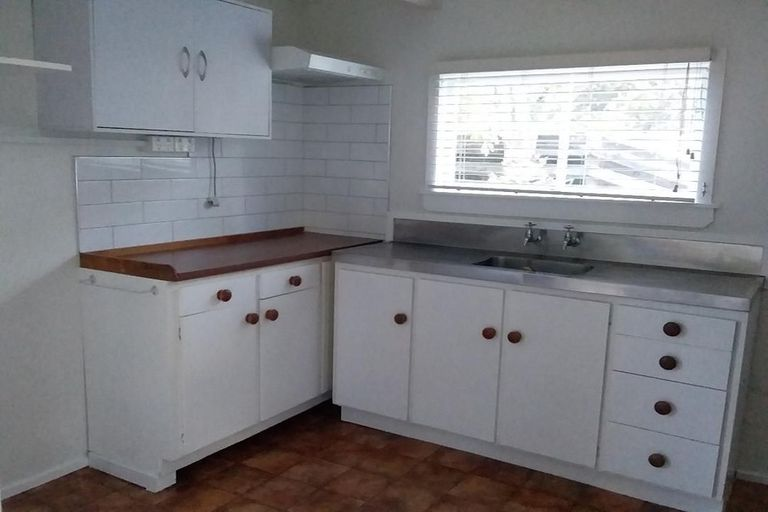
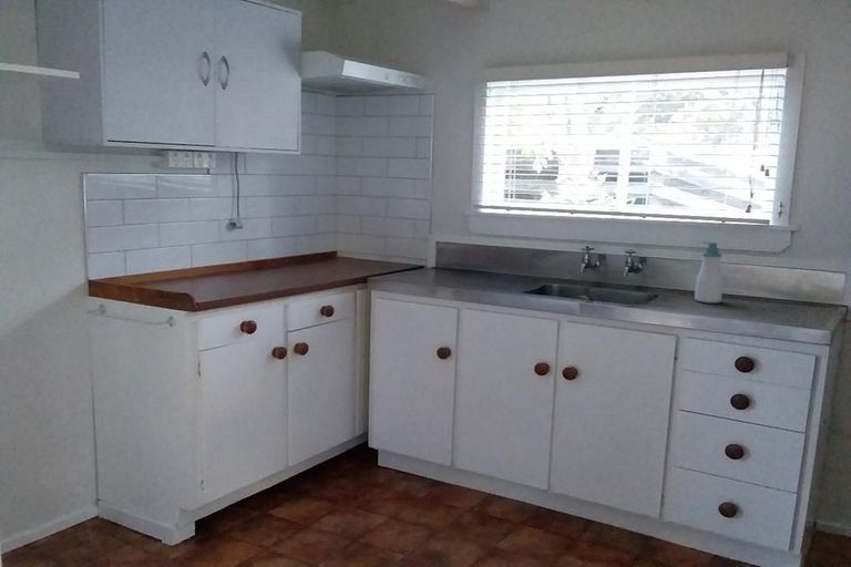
+ soap bottle [694,240,724,305]
